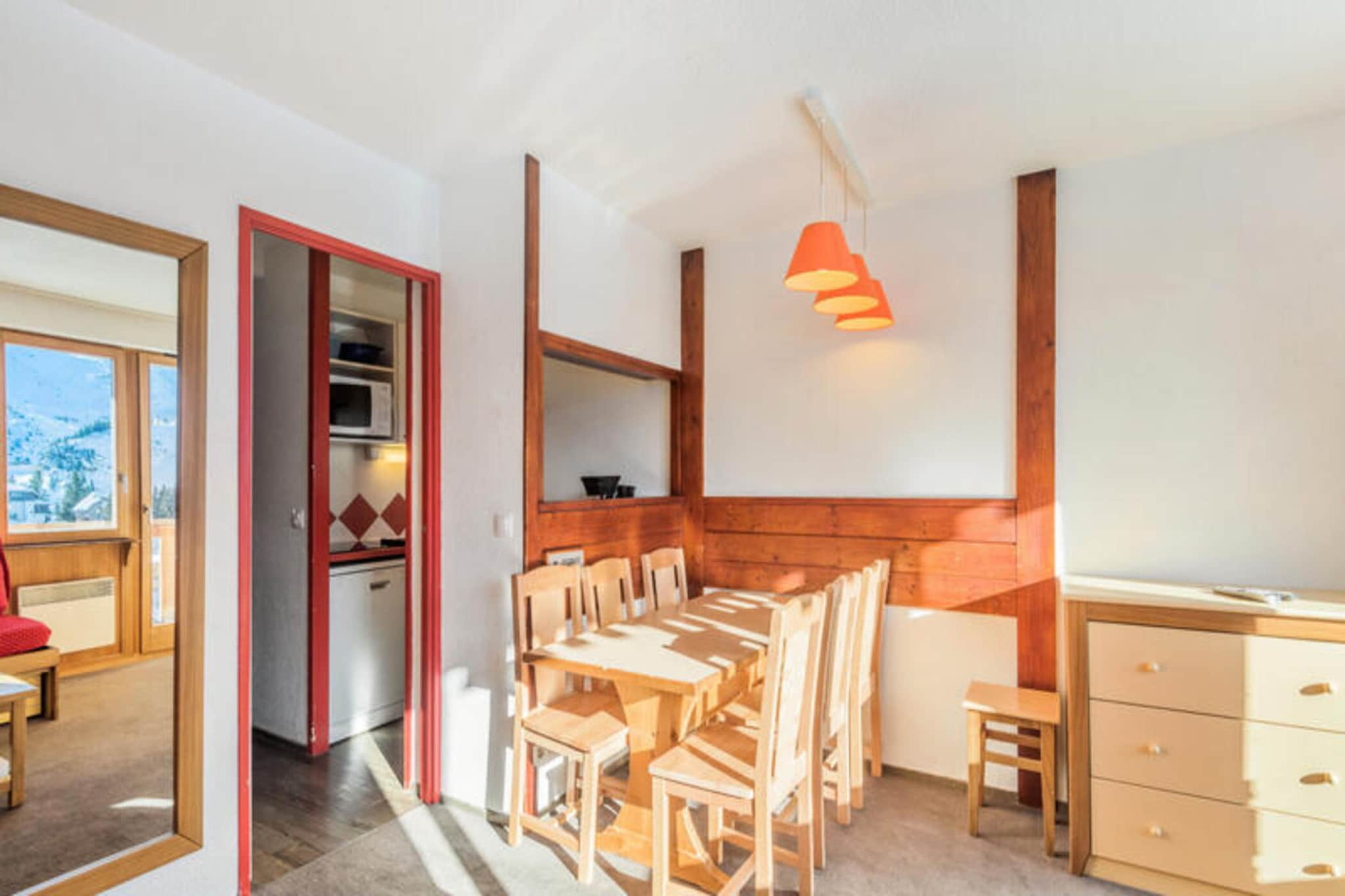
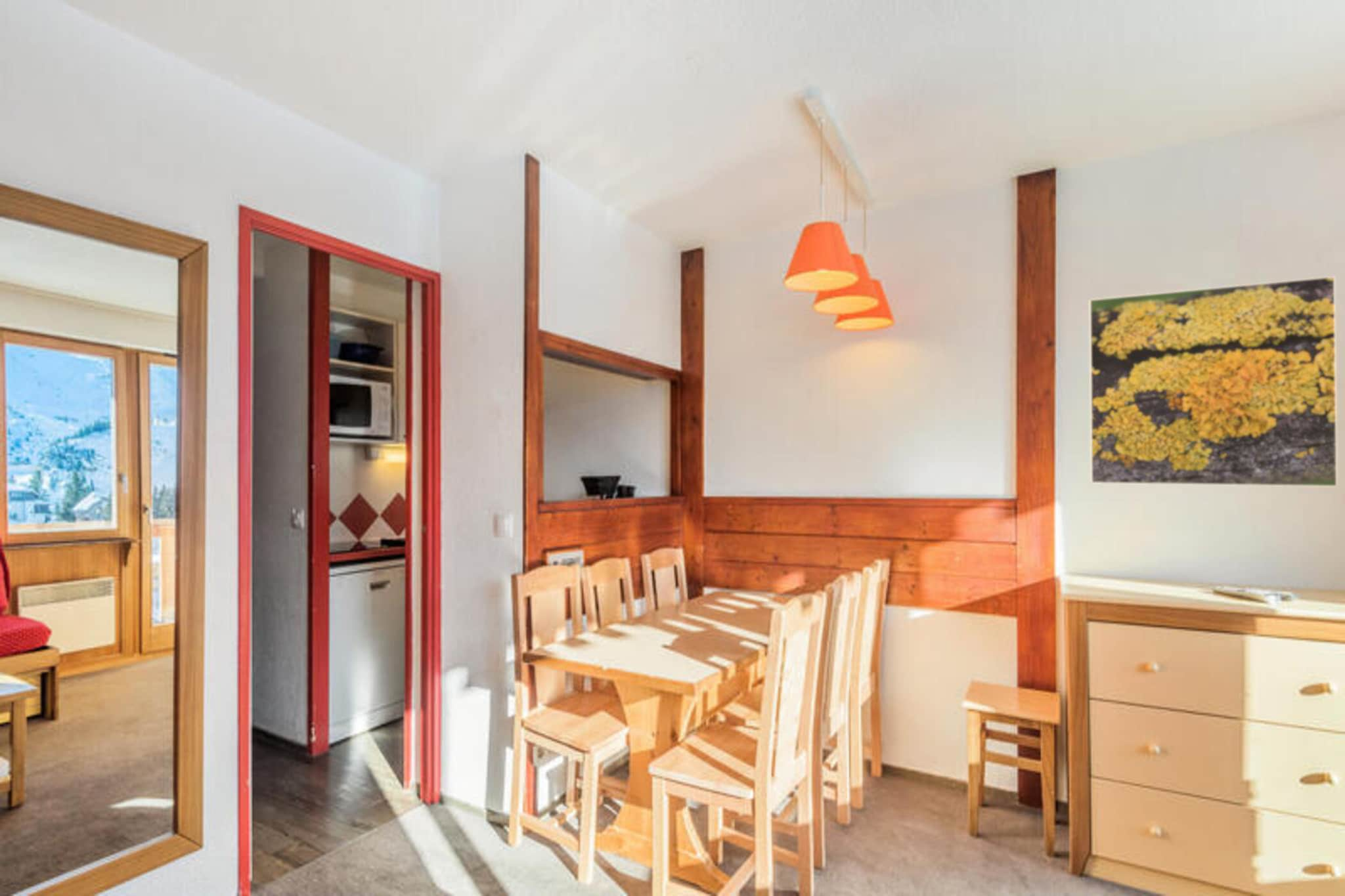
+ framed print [1088,275,1338,488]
